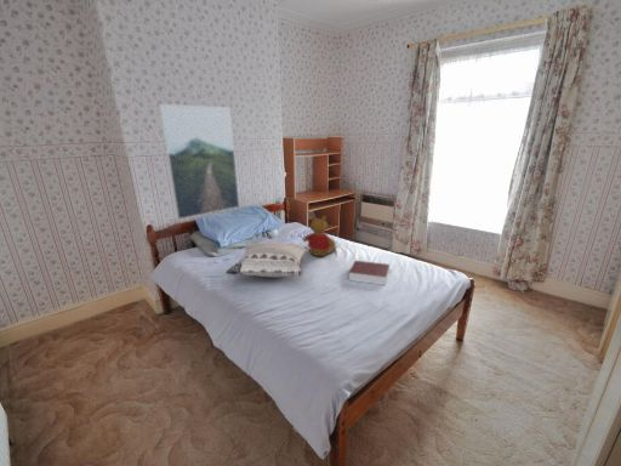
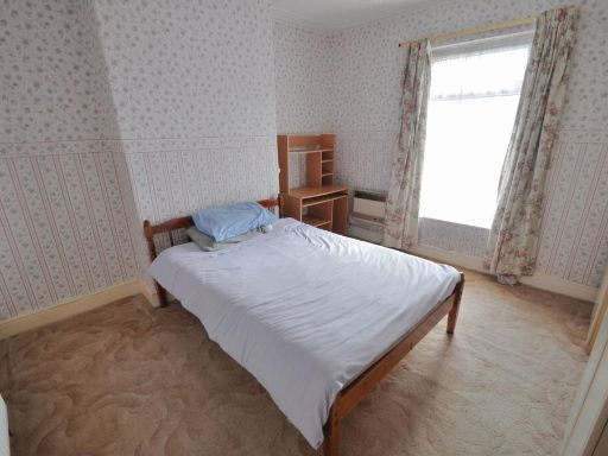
- decorative pillow [224,240,310,278]
- book [348,260,391,286]
- teddy bear [302,212,338,258]
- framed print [158,103,240,221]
